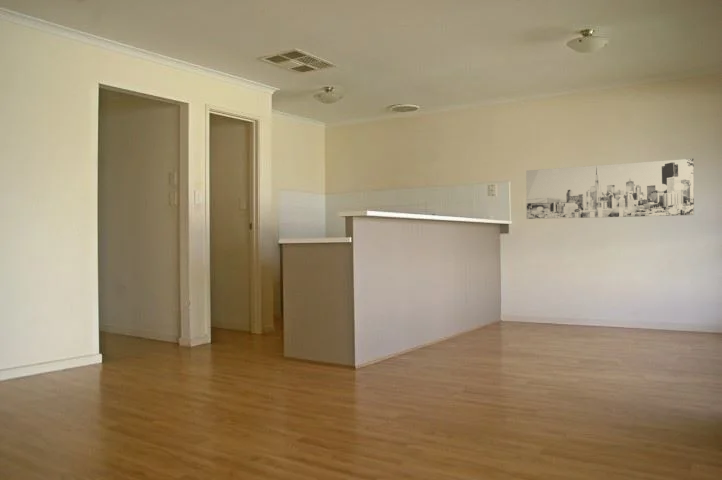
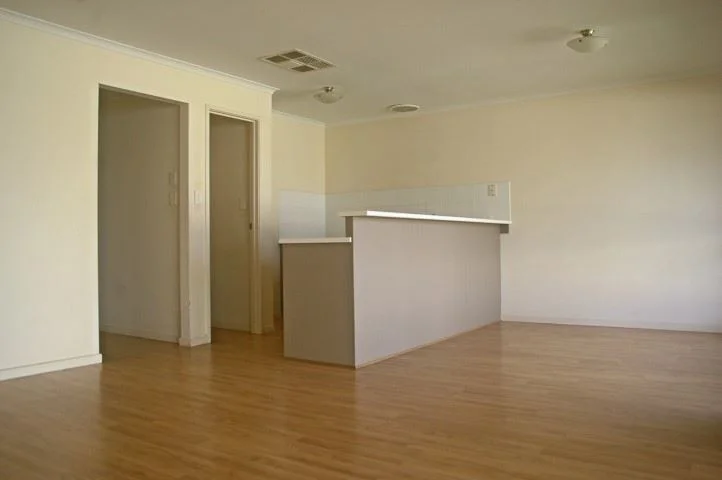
- wall art [525,158,695,220]
